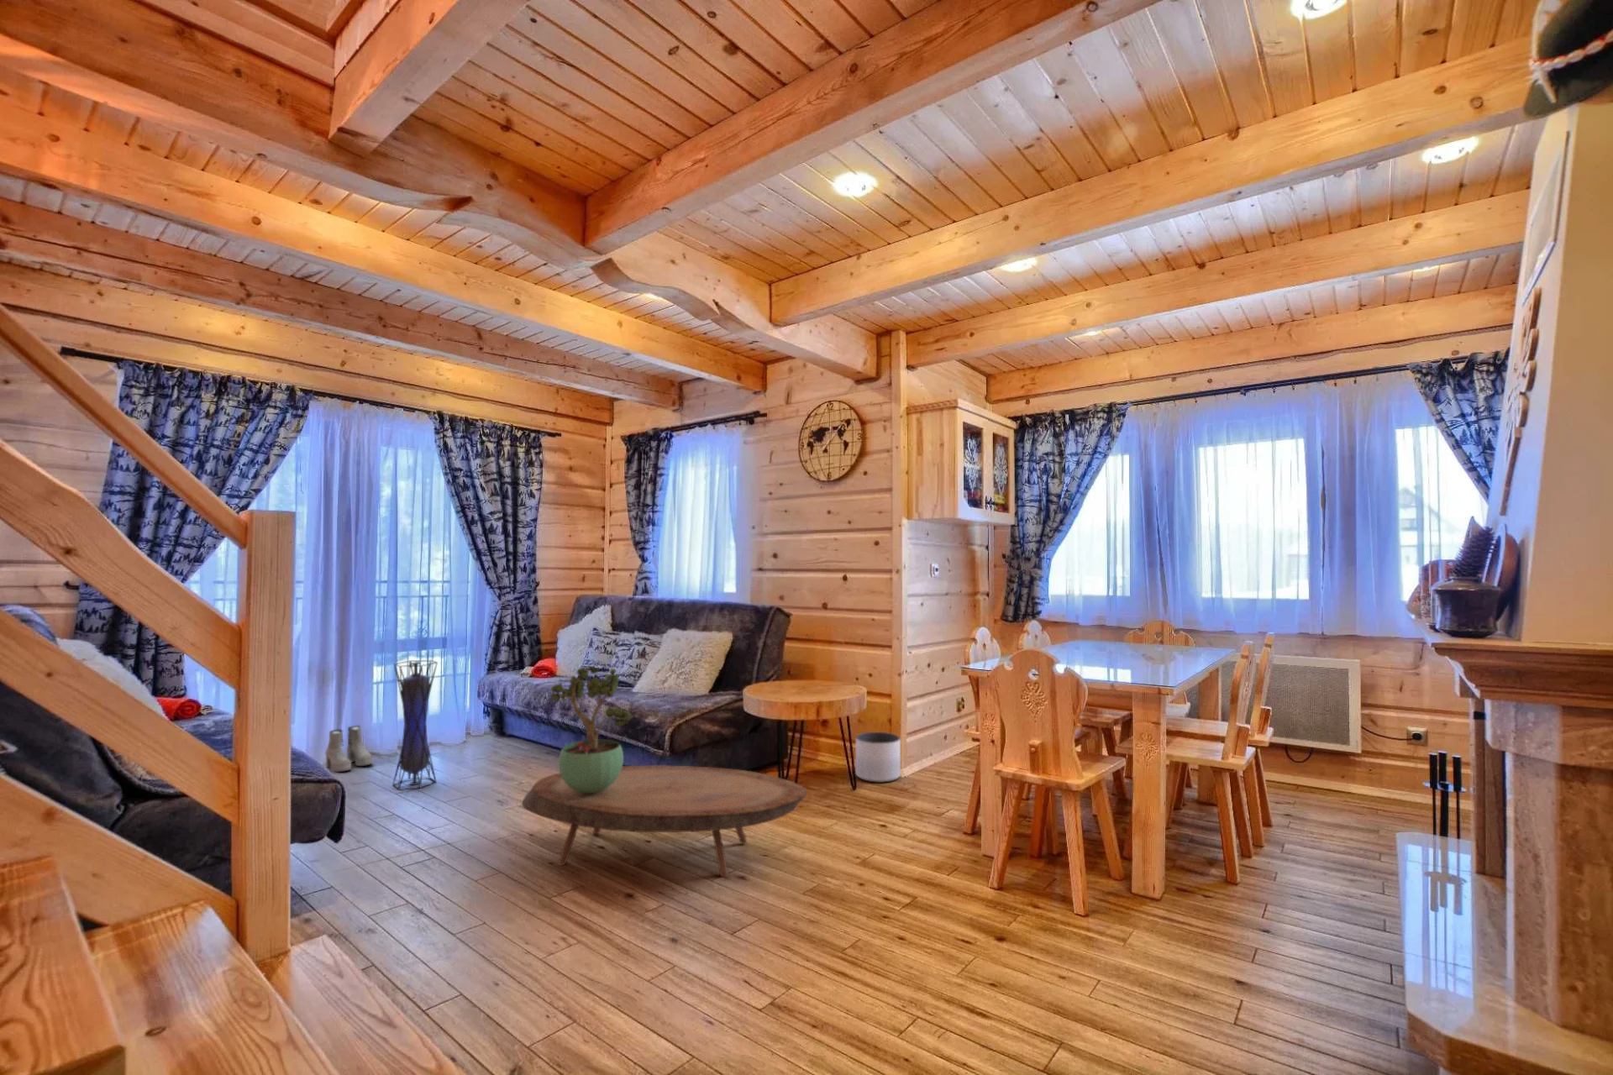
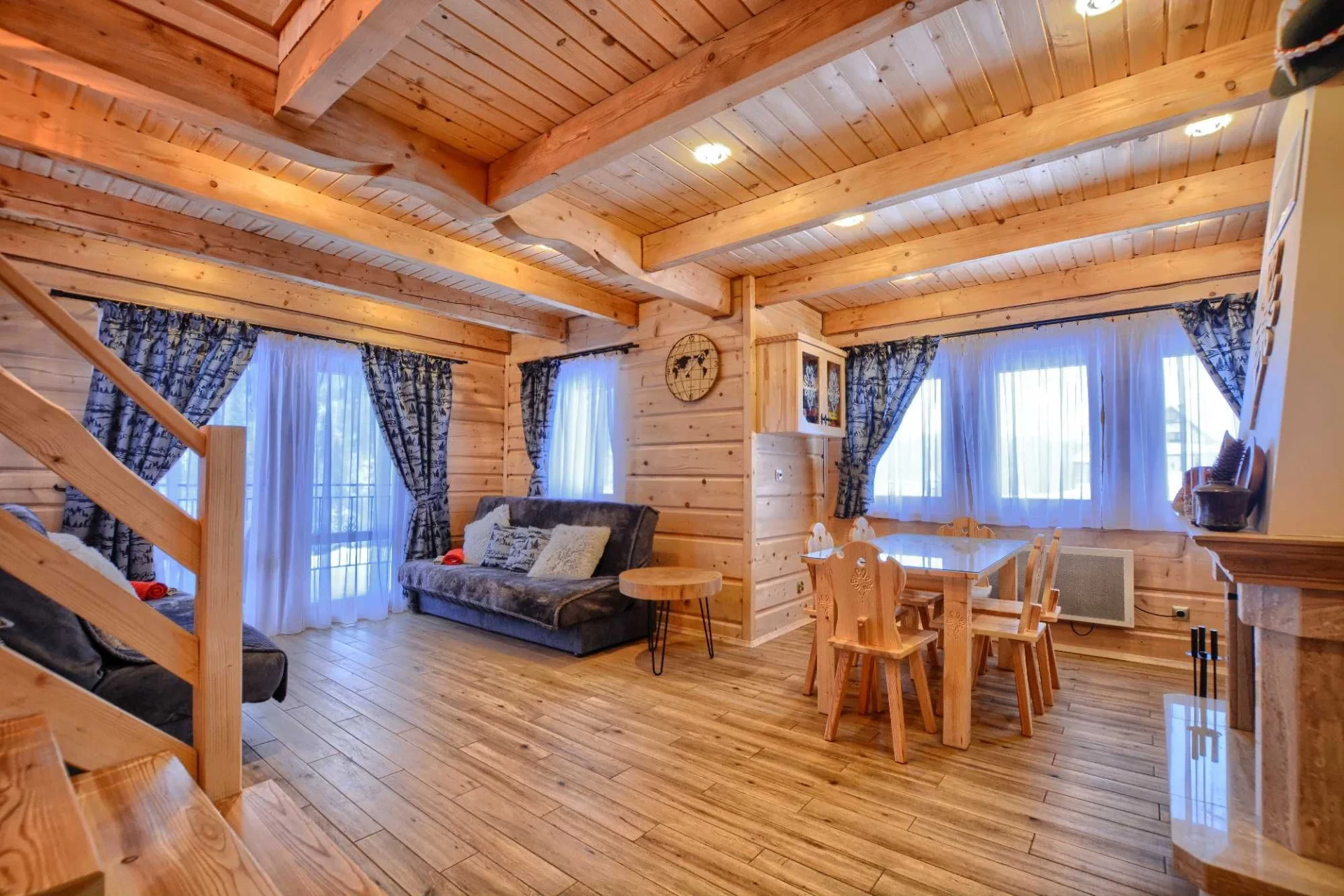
- coffee table [521,764,808,877]
- planter [855,732,901,783]
- potted plant [550,665,632,793]
- lantern [391,659,438,791]
- boots [324,725,373,773]
